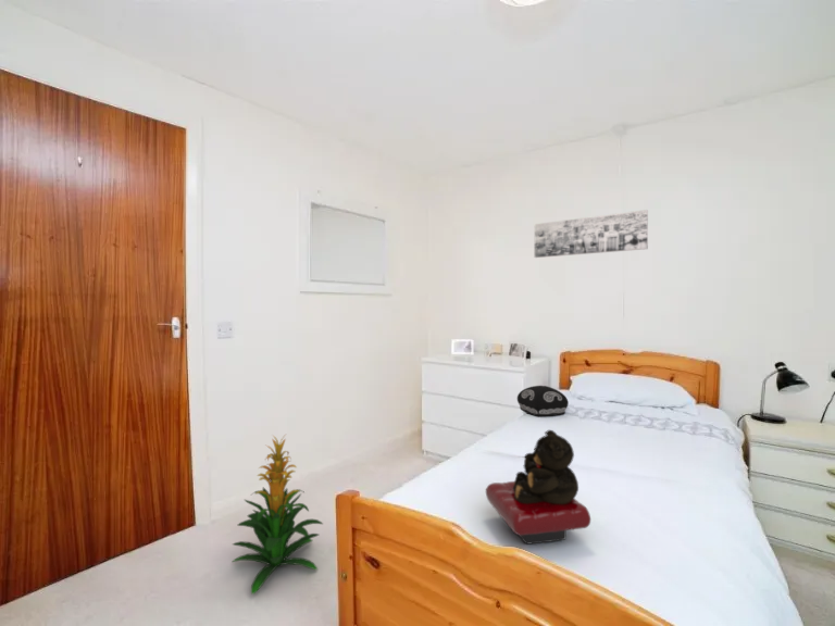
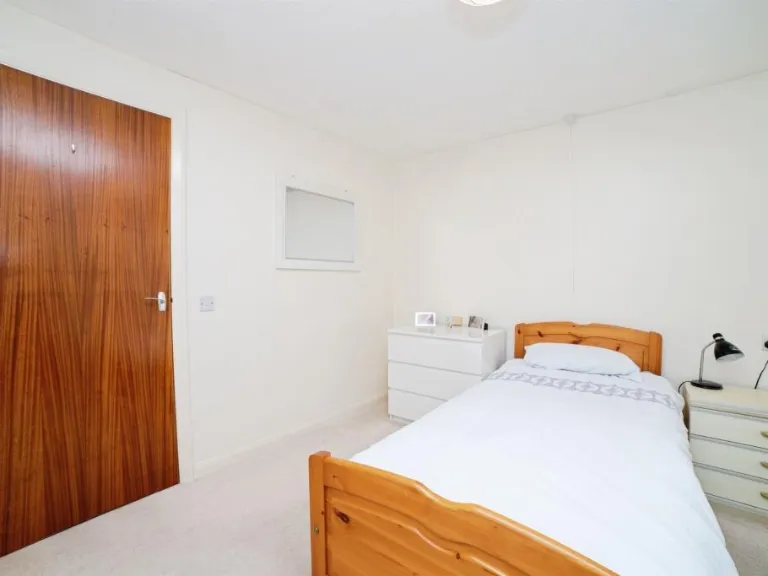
- indoor plant [230,434,324,596]
- teddy bear [485,429,591,546]
- cushion [516,385,570,417]
- wall art [534,209,649,259]
